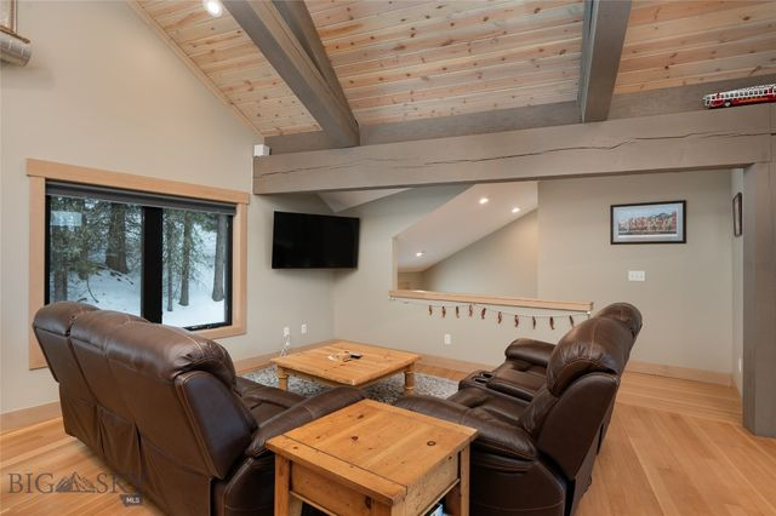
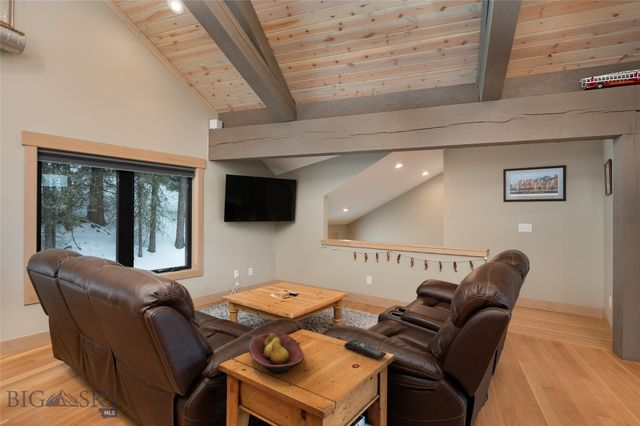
+ remote control [343,339,388,360]
+ fruit bowl [248,332,305,375]
